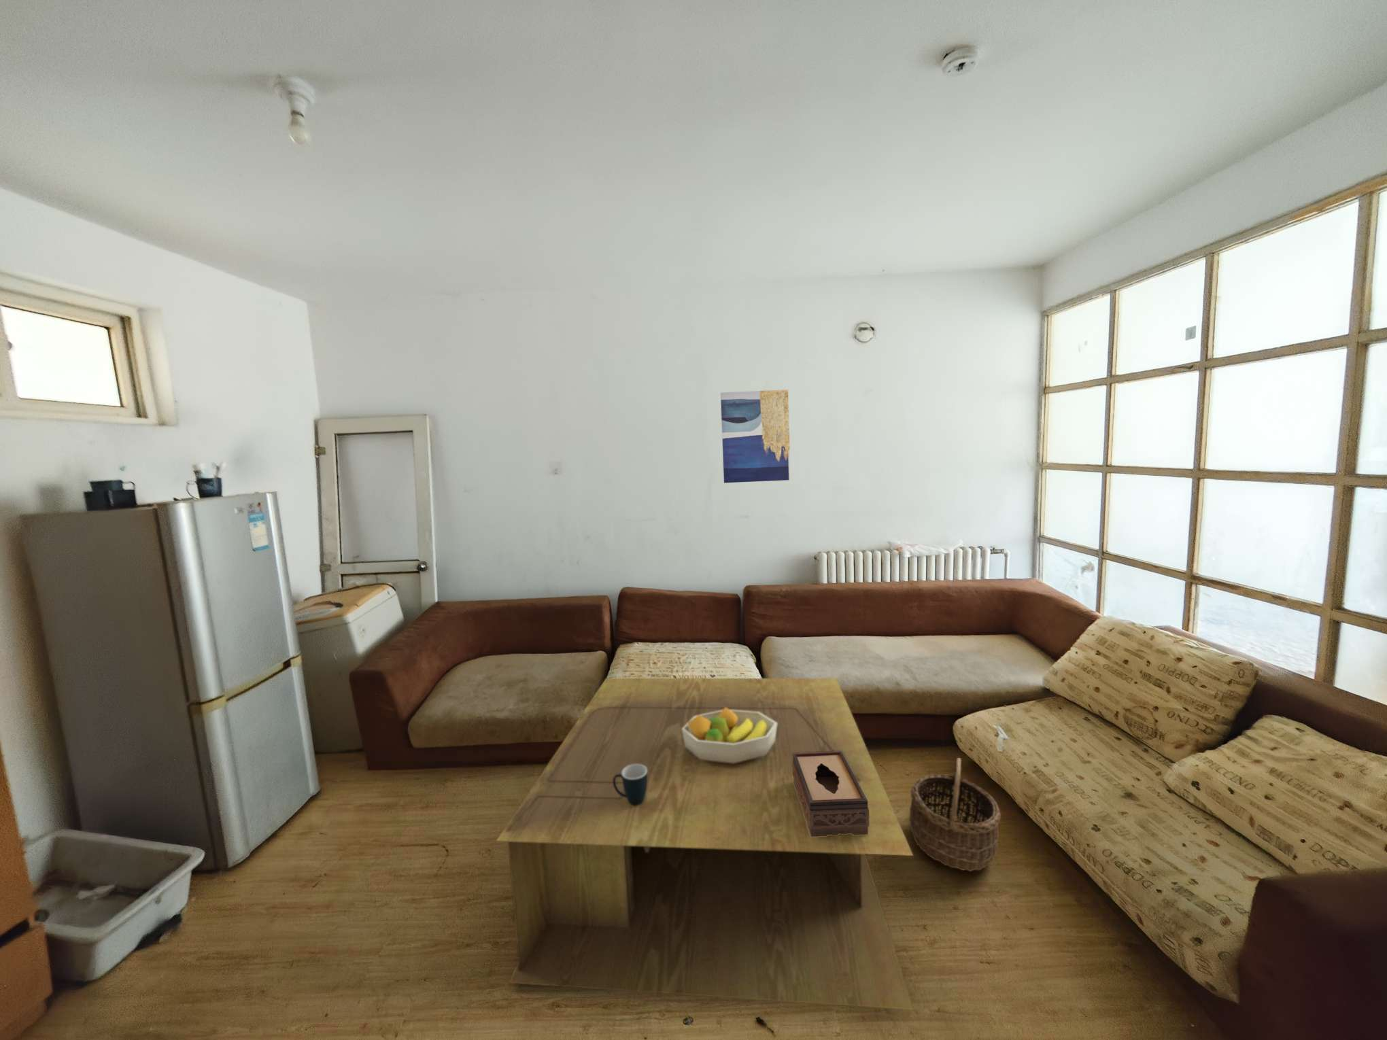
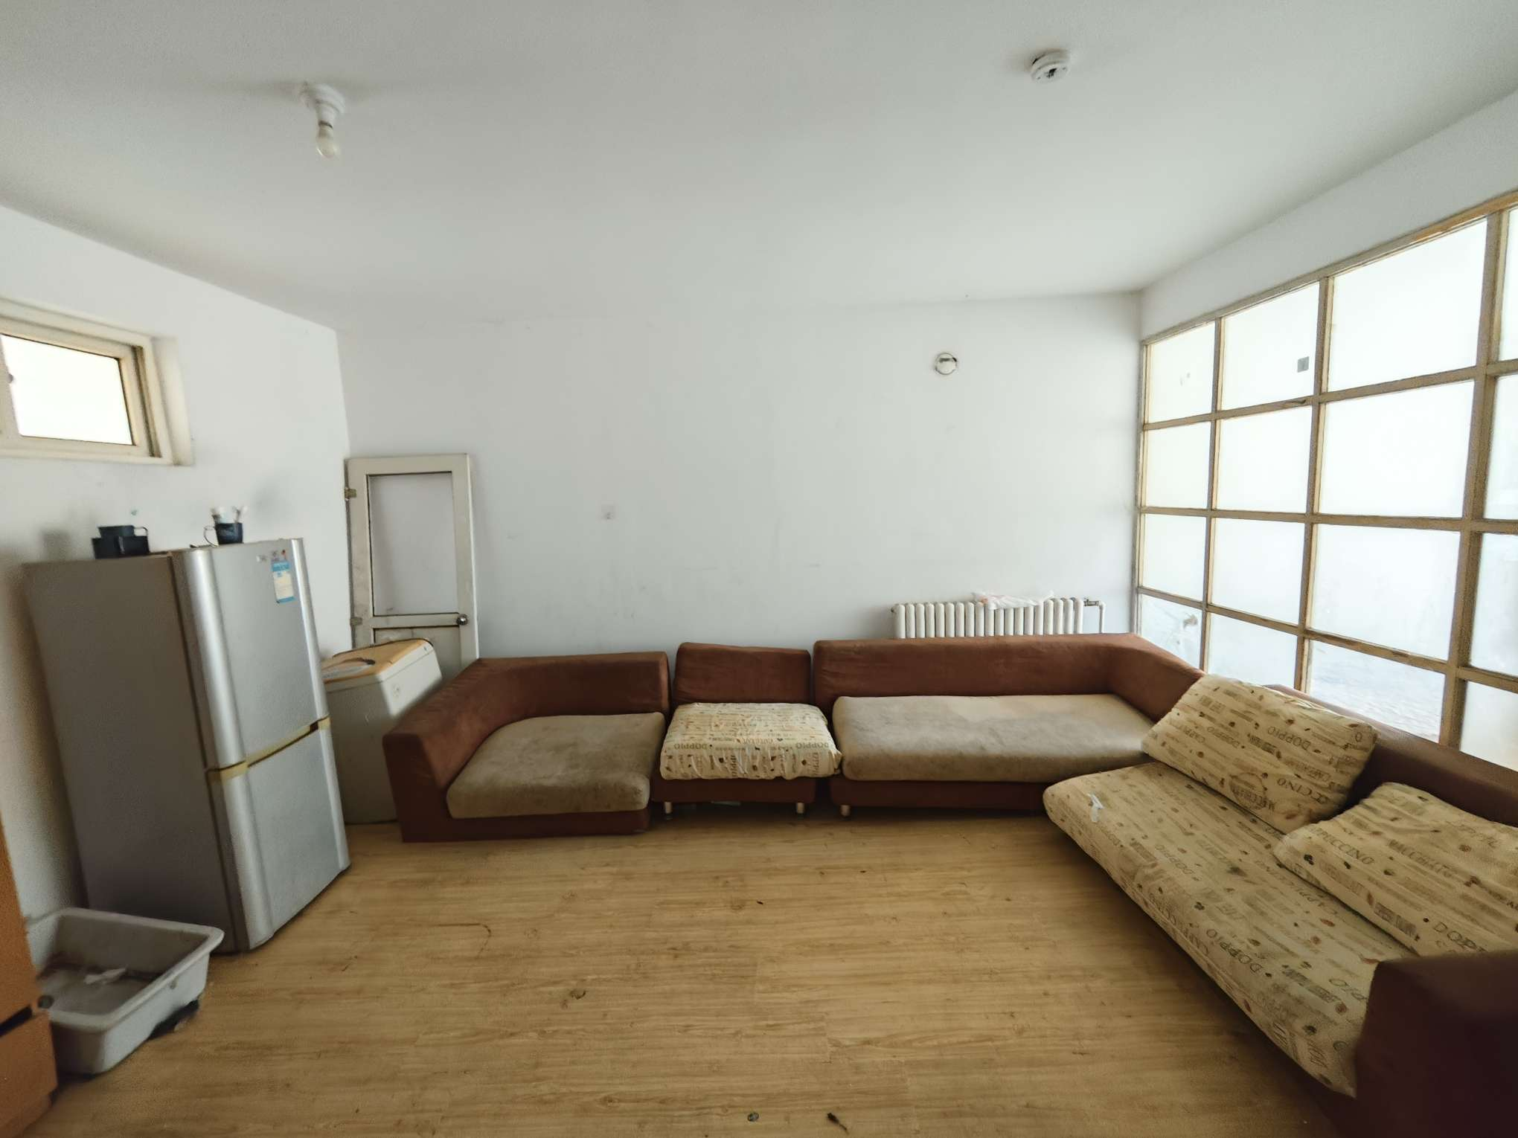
- wall art [720,389,792,483]
- fruit bowl [681,708,778,764]
- coffee table [496,677,914,1011]
- tissue box [792,752,869,837]
- mug [614,764,648,805]
- wicker basket [909,757,1001,872]
